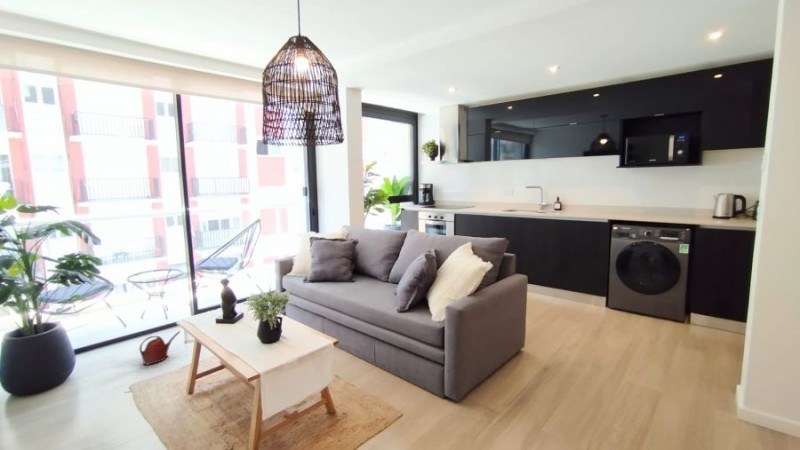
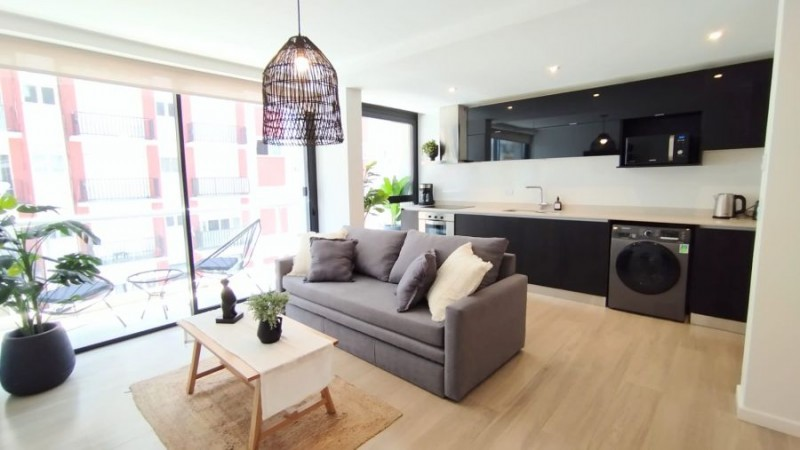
- watering can [139,330,181,366]
